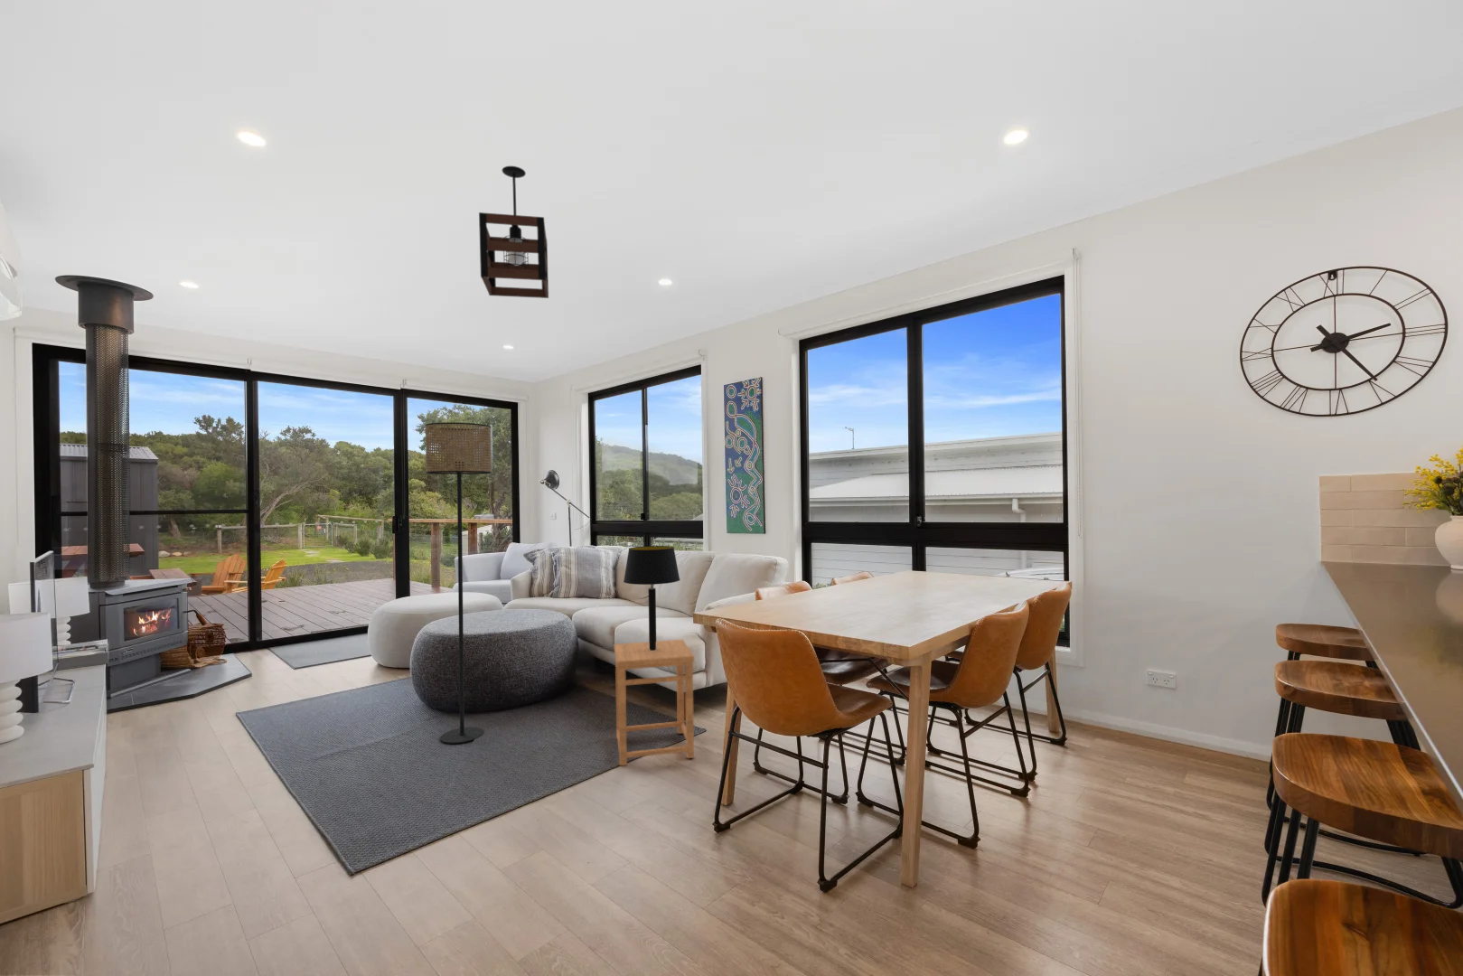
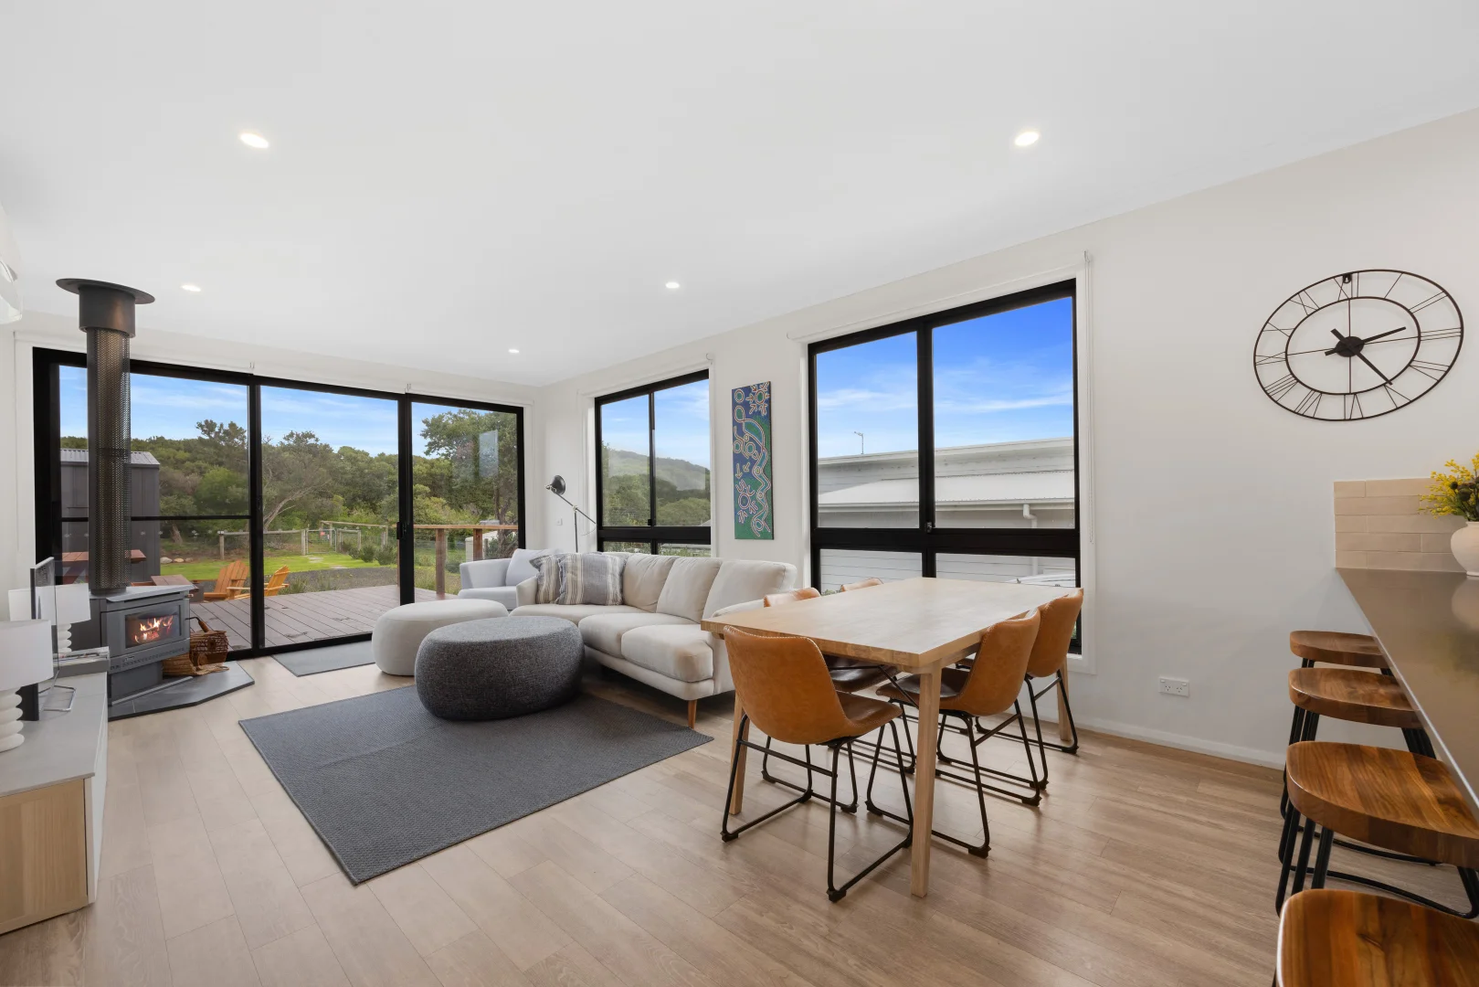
- floor lamp [425,422,492,745]
- pendant light [478,166,549,300]
- side table [613,639,695,767]
- table lamp [623,545,681,650]
